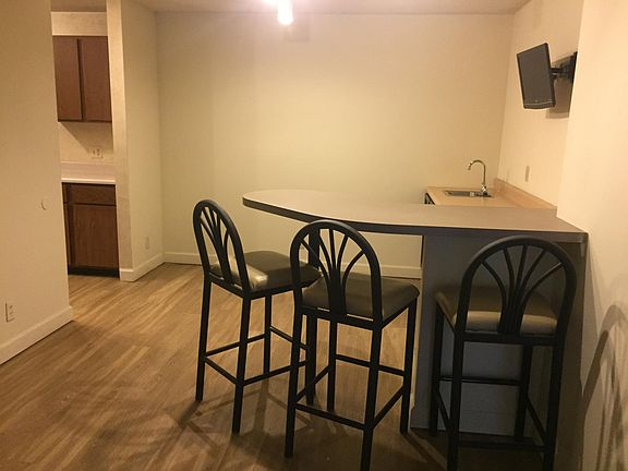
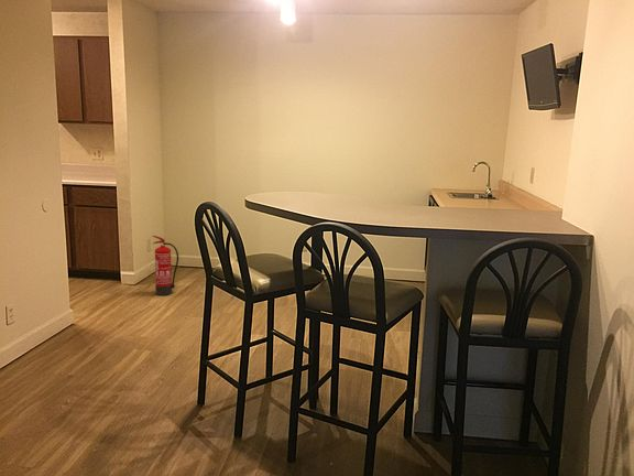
+ fire extinguisher [151,235,179,296]
